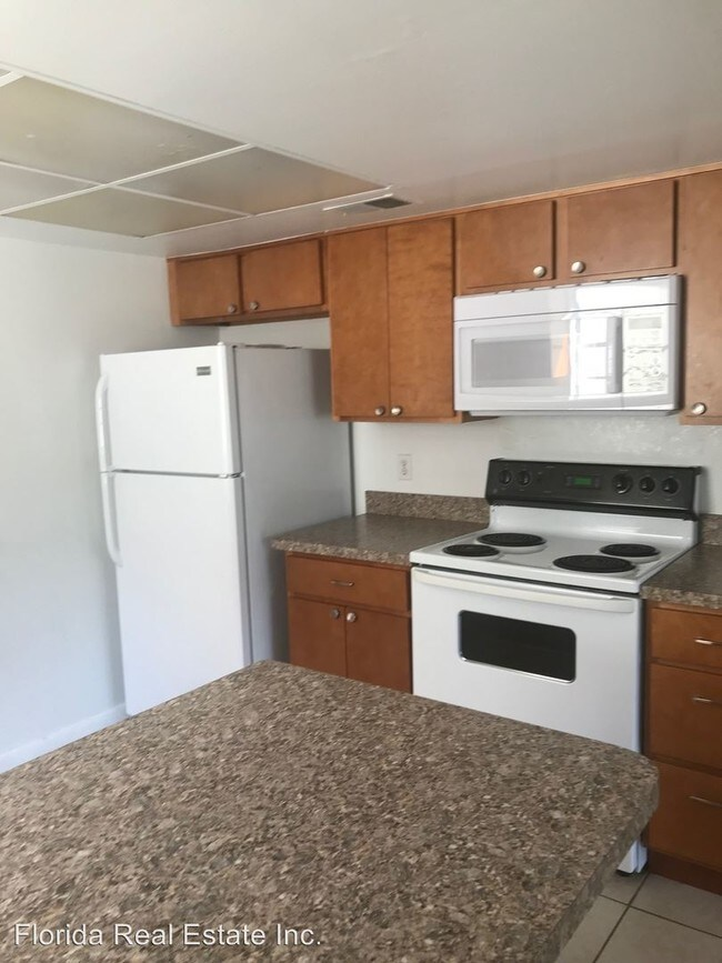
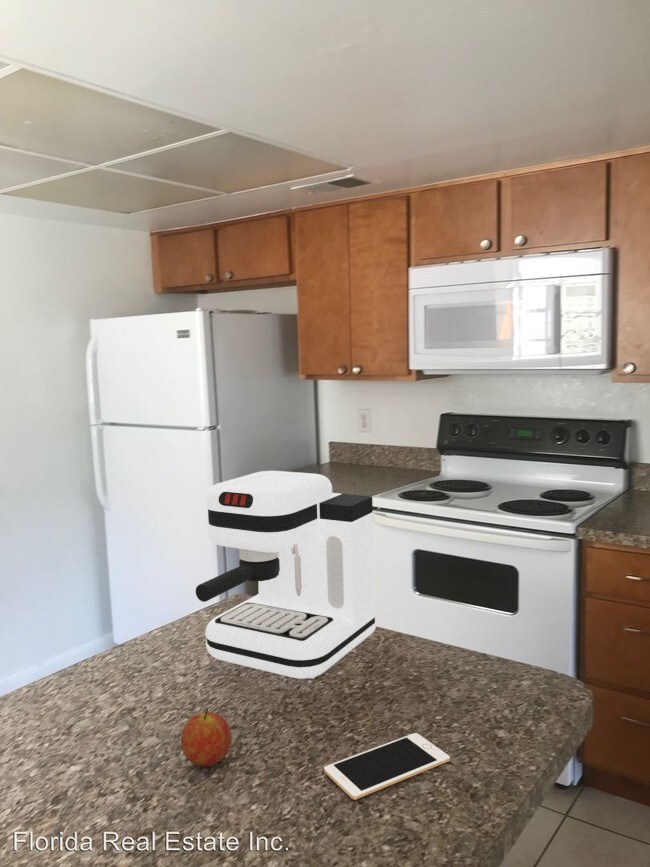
+ fruit [180,708,232,768]
+ coffee maker [195,470,377,680]
+ cell phone [323,732,451,801]
